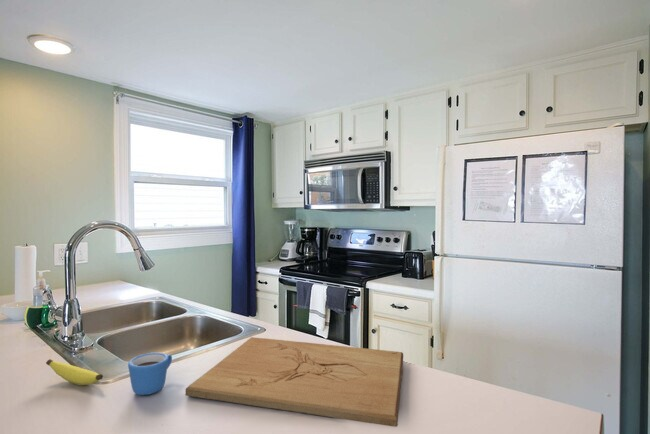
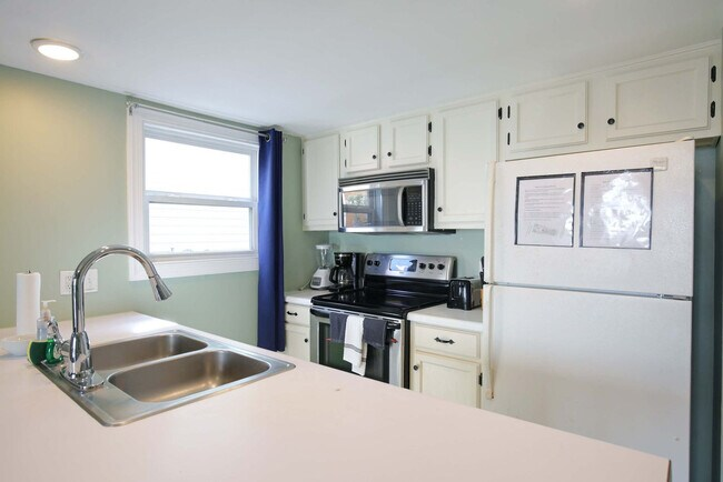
- cutting board [184,336,404,428]
- mug [127,352,173,396]
- banana [45,358,104,386]
